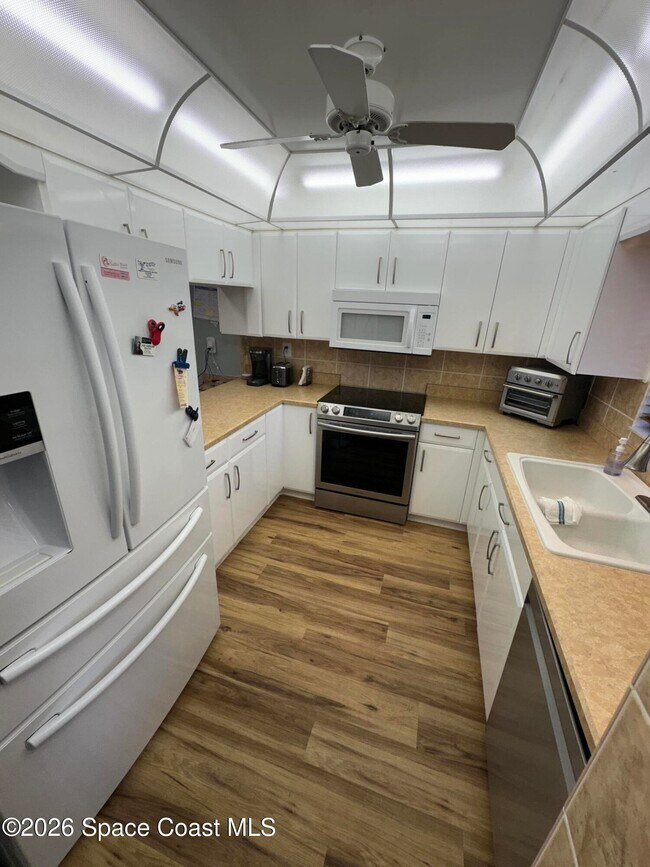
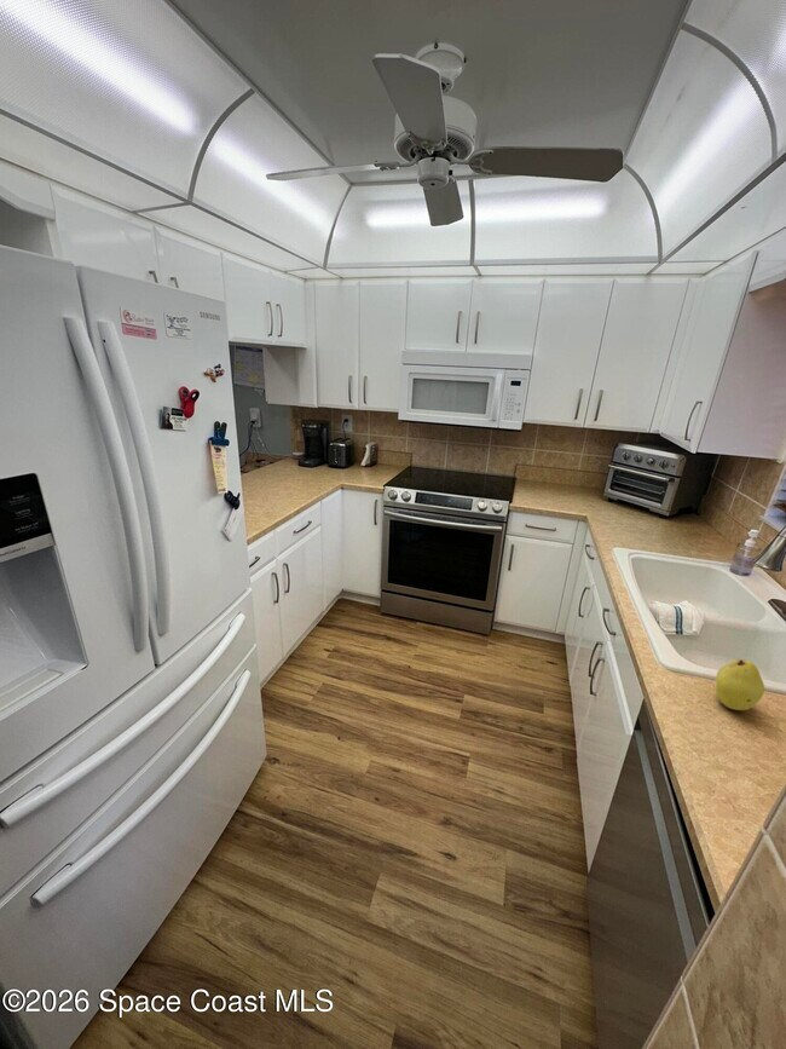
+ fruit [715,658,765,711]
